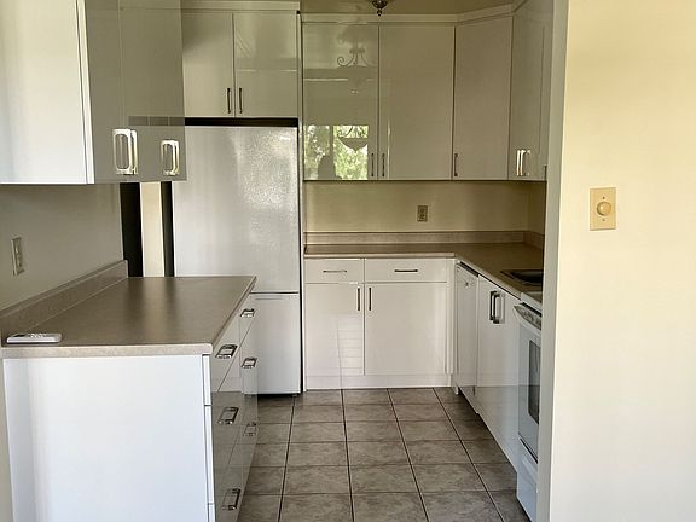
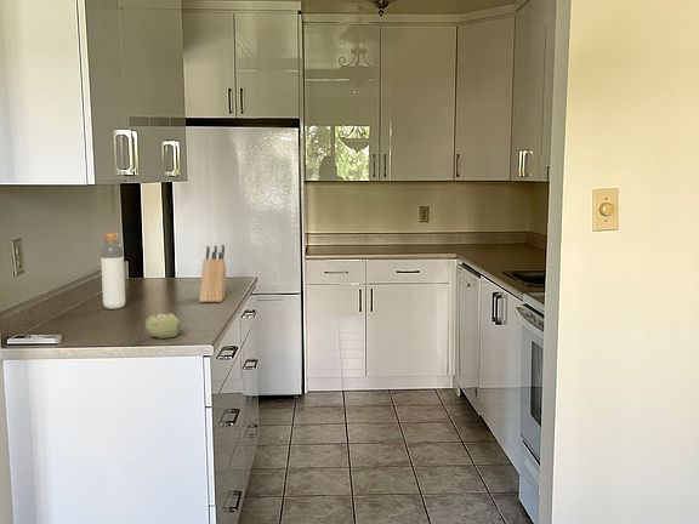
+ knife block [198,244,227,303]
+ bottle [100,232,126,311]
+ fruit [144,312,181,340]
